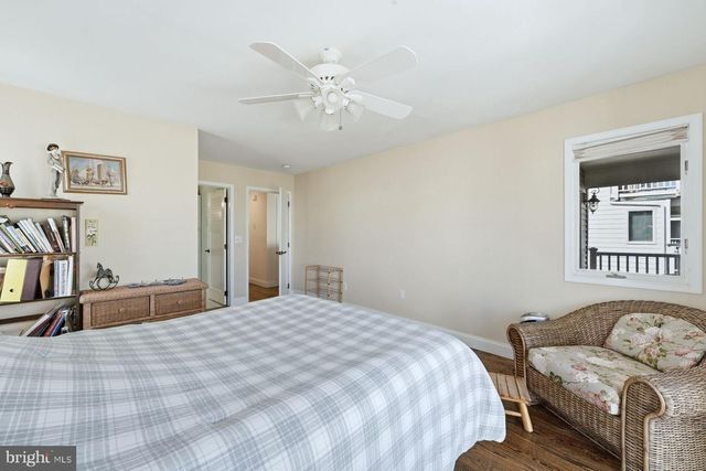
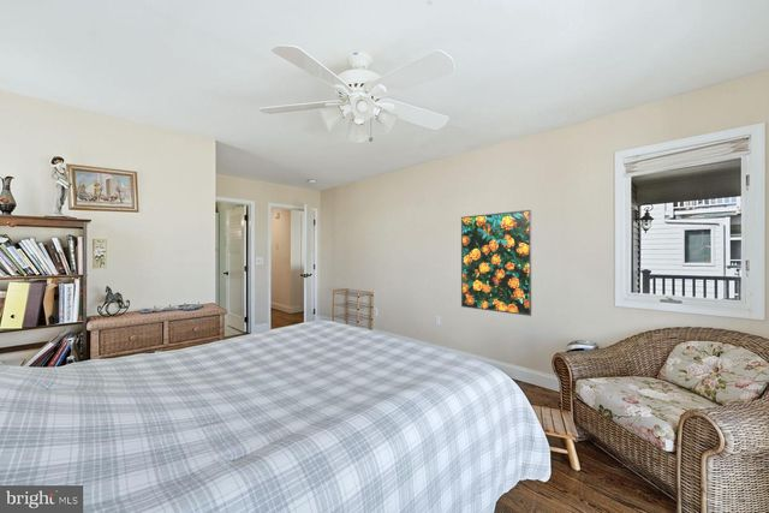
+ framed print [460,209,532,317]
